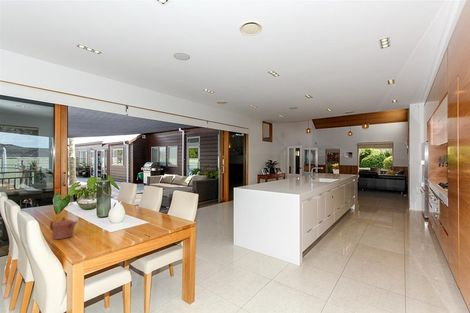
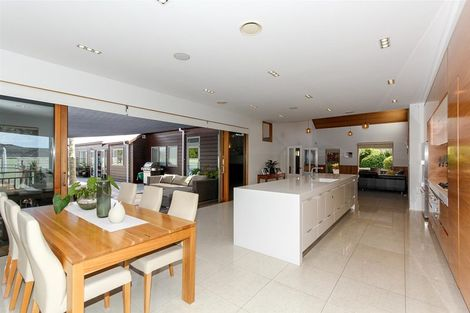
- teapot [49,216,78,240]
